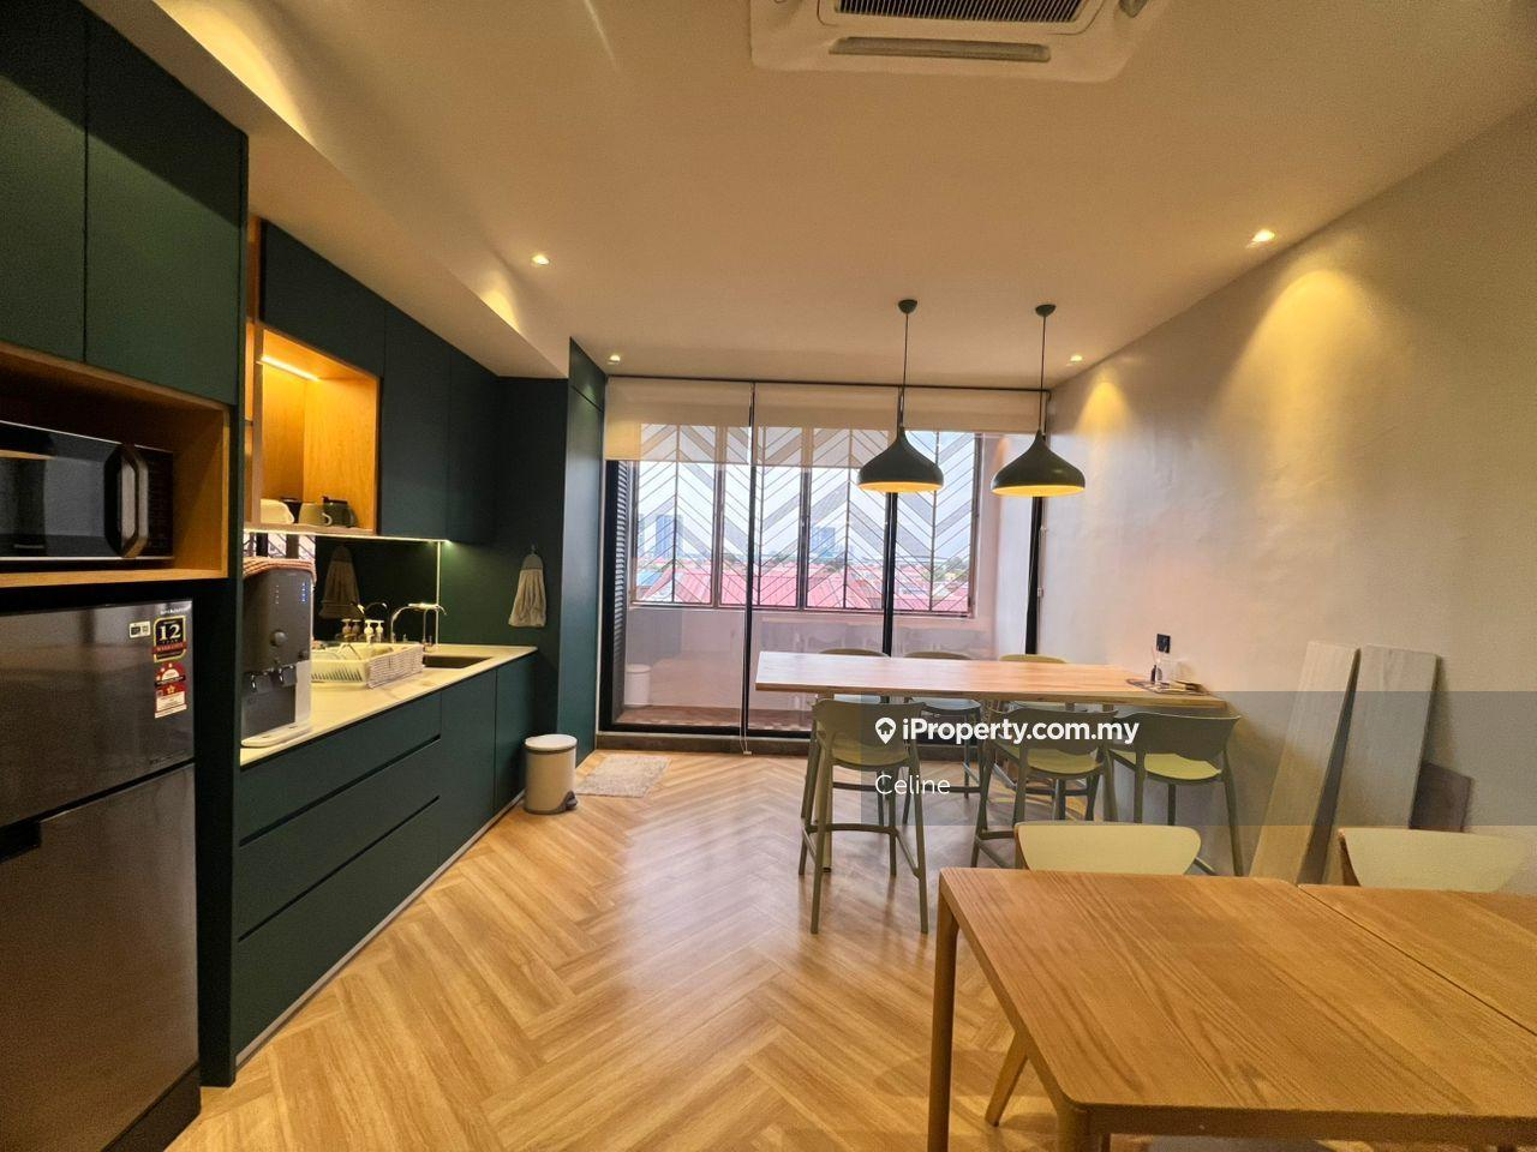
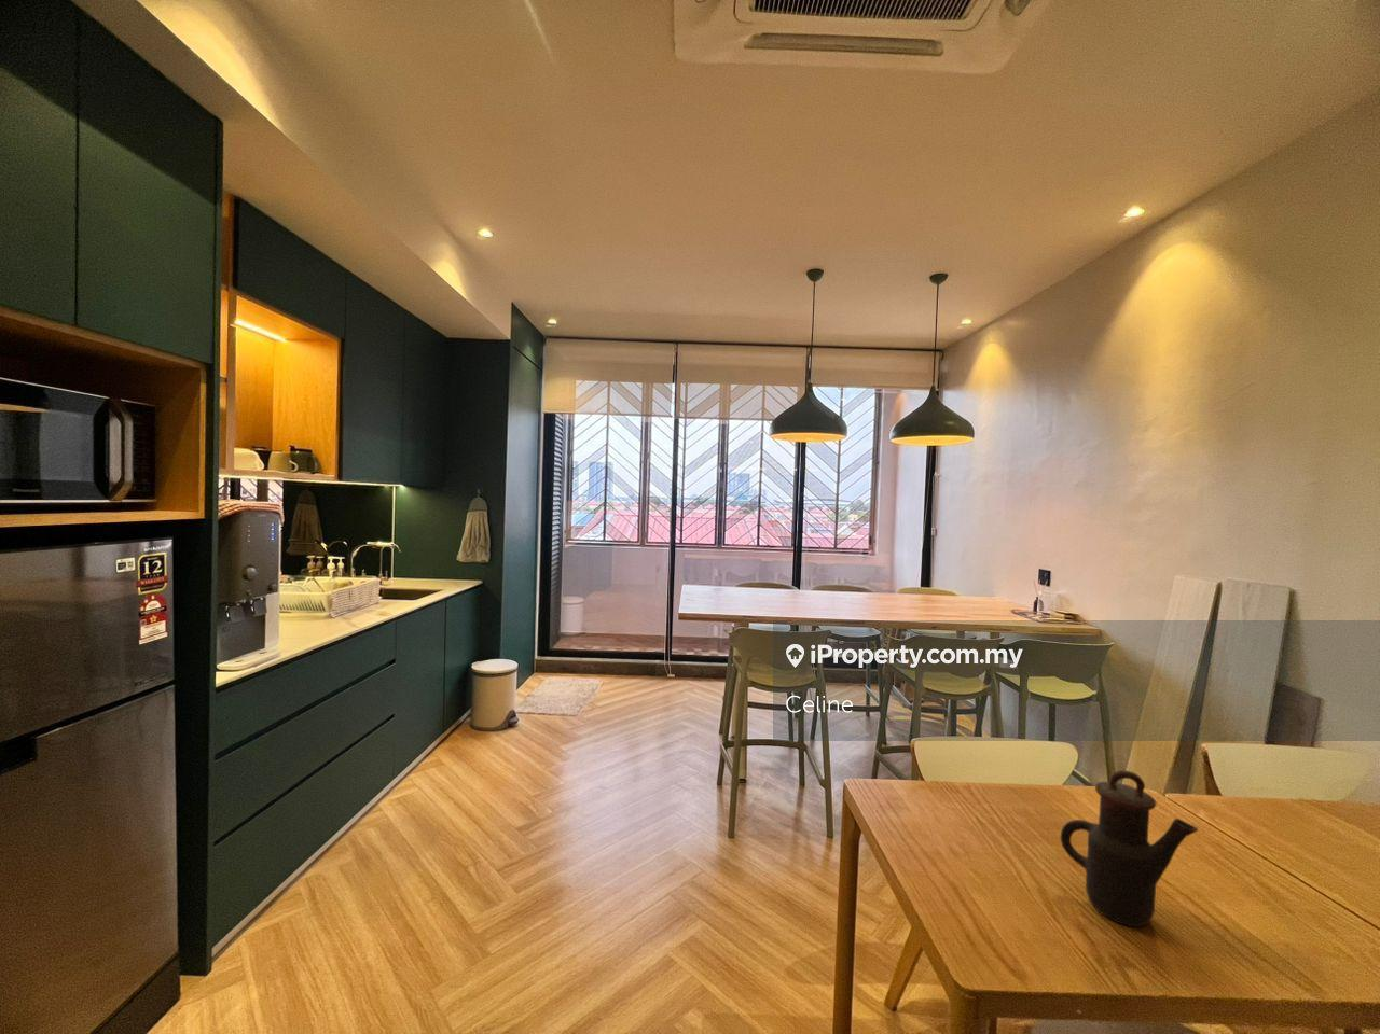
+ teapot [1059,769,1199,929]
